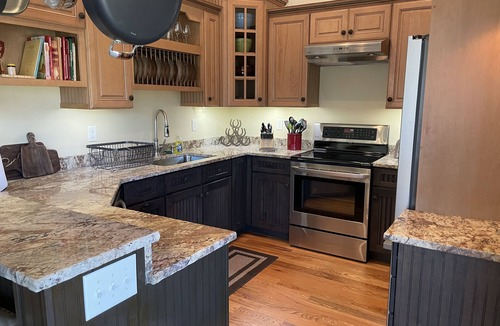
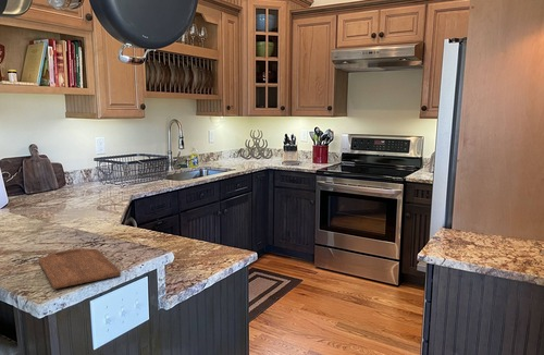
+ cutting board [38,247,122,290]
